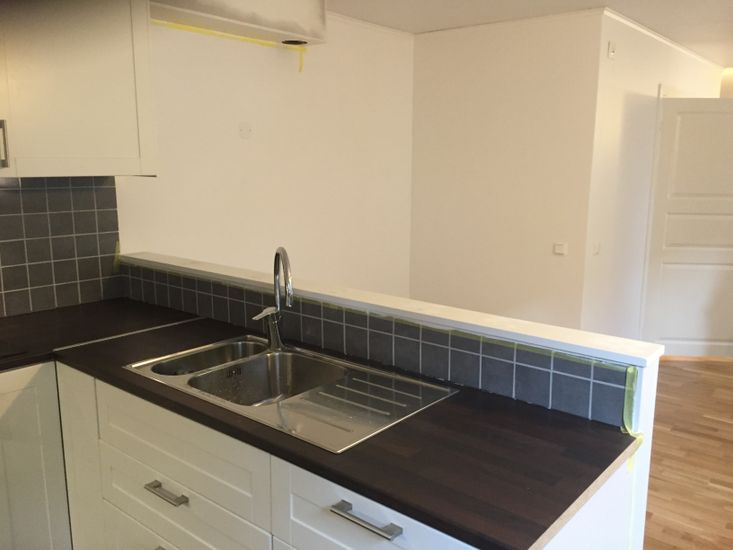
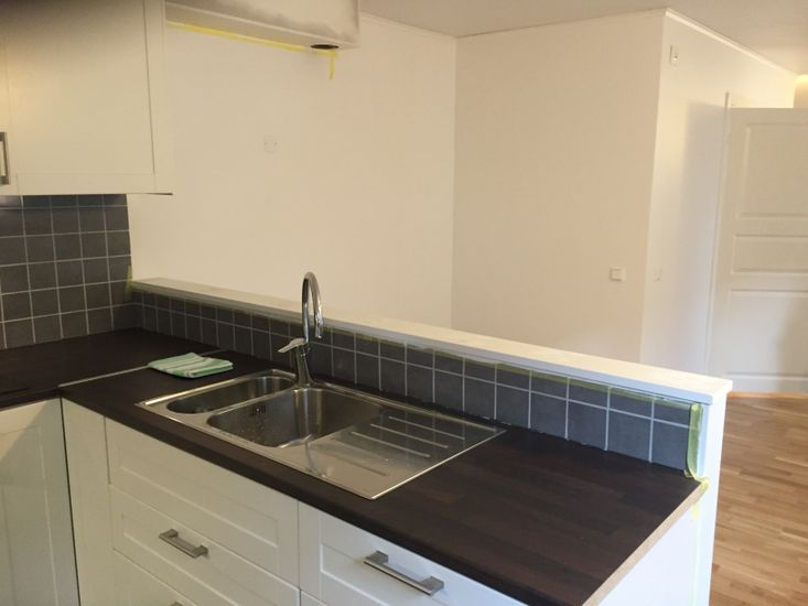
+ dish towel [147,351,234,379]
